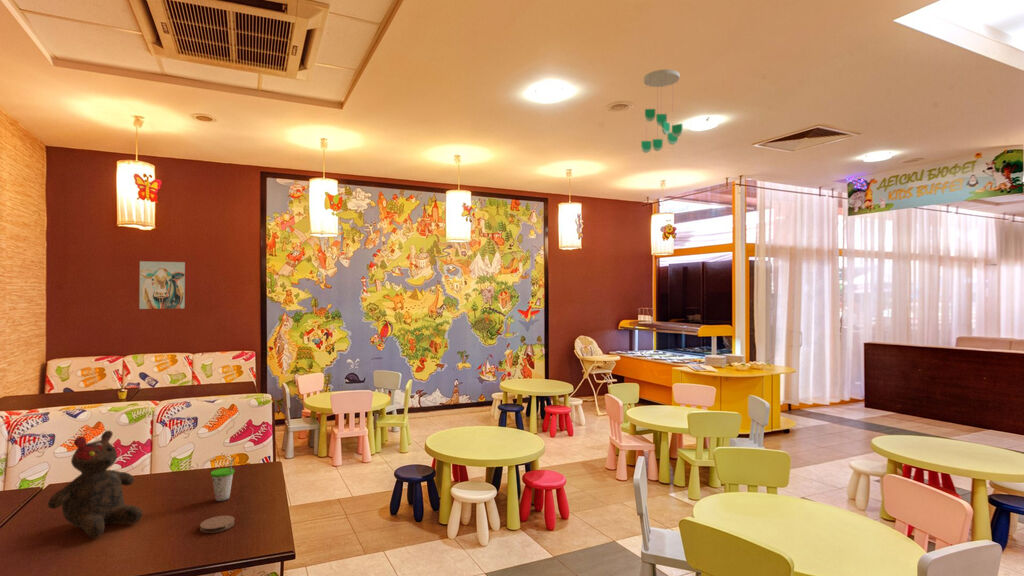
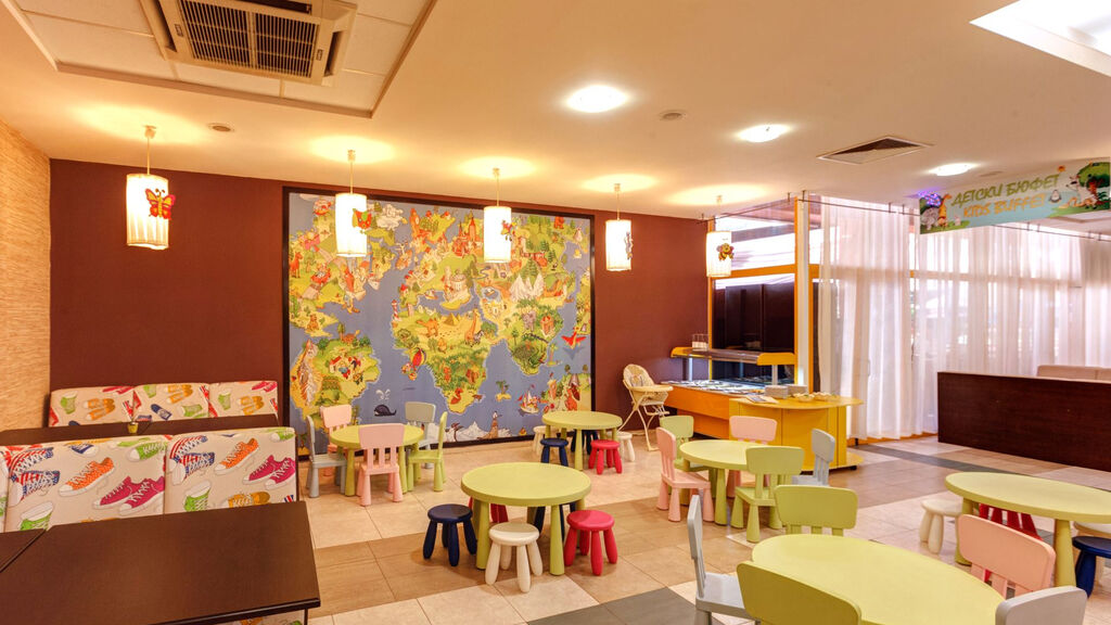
- ceiling mobile [640,68,683,154]
- coaster [199,515,235,534]
- cup [210,457,237,502]
- teddy bear [47,429,144,539]
- wall art [138,260,186,310]
